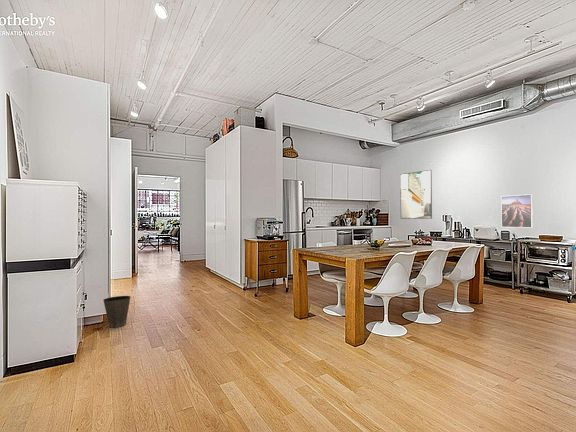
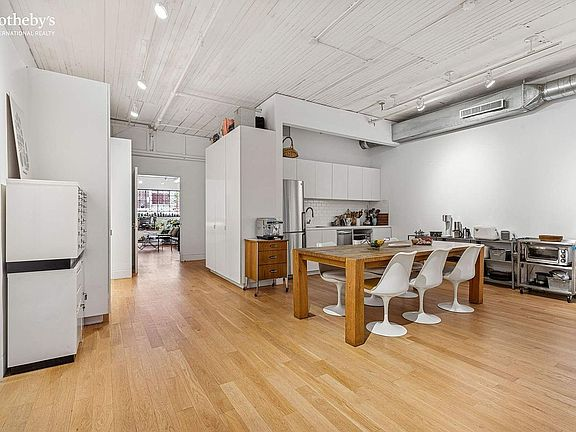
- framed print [500,193,534,229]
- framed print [399,169,433,220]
- waste basket [102,295,131,328]
